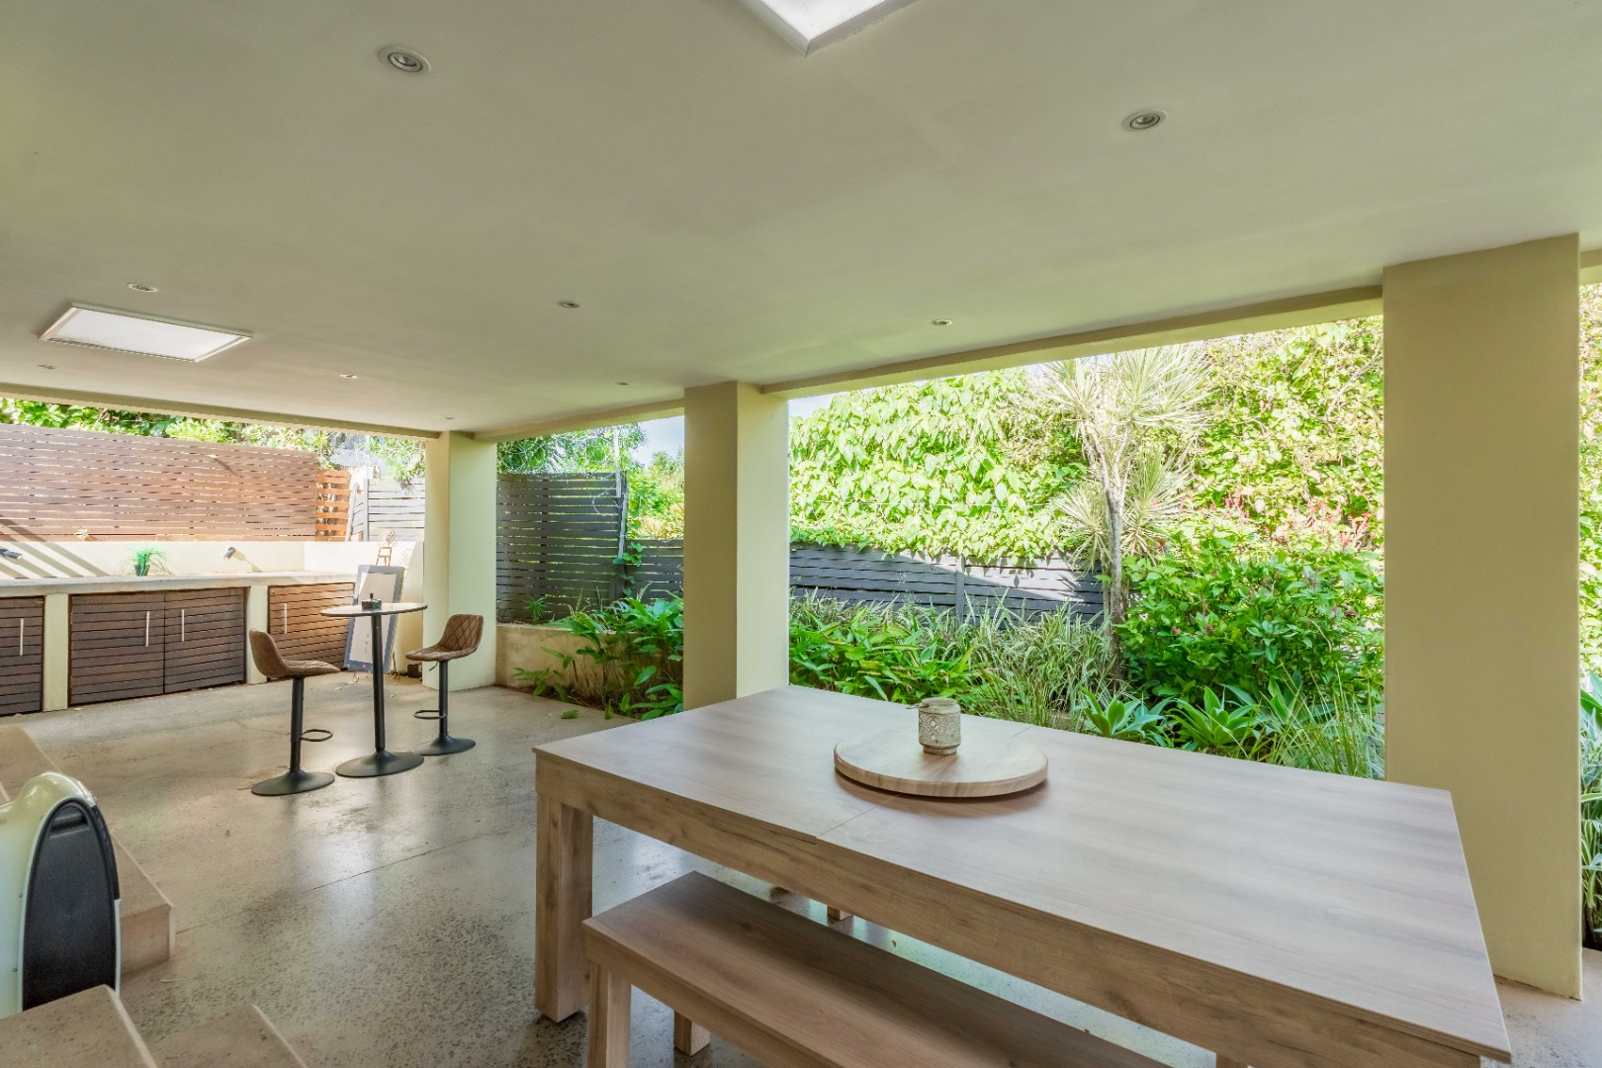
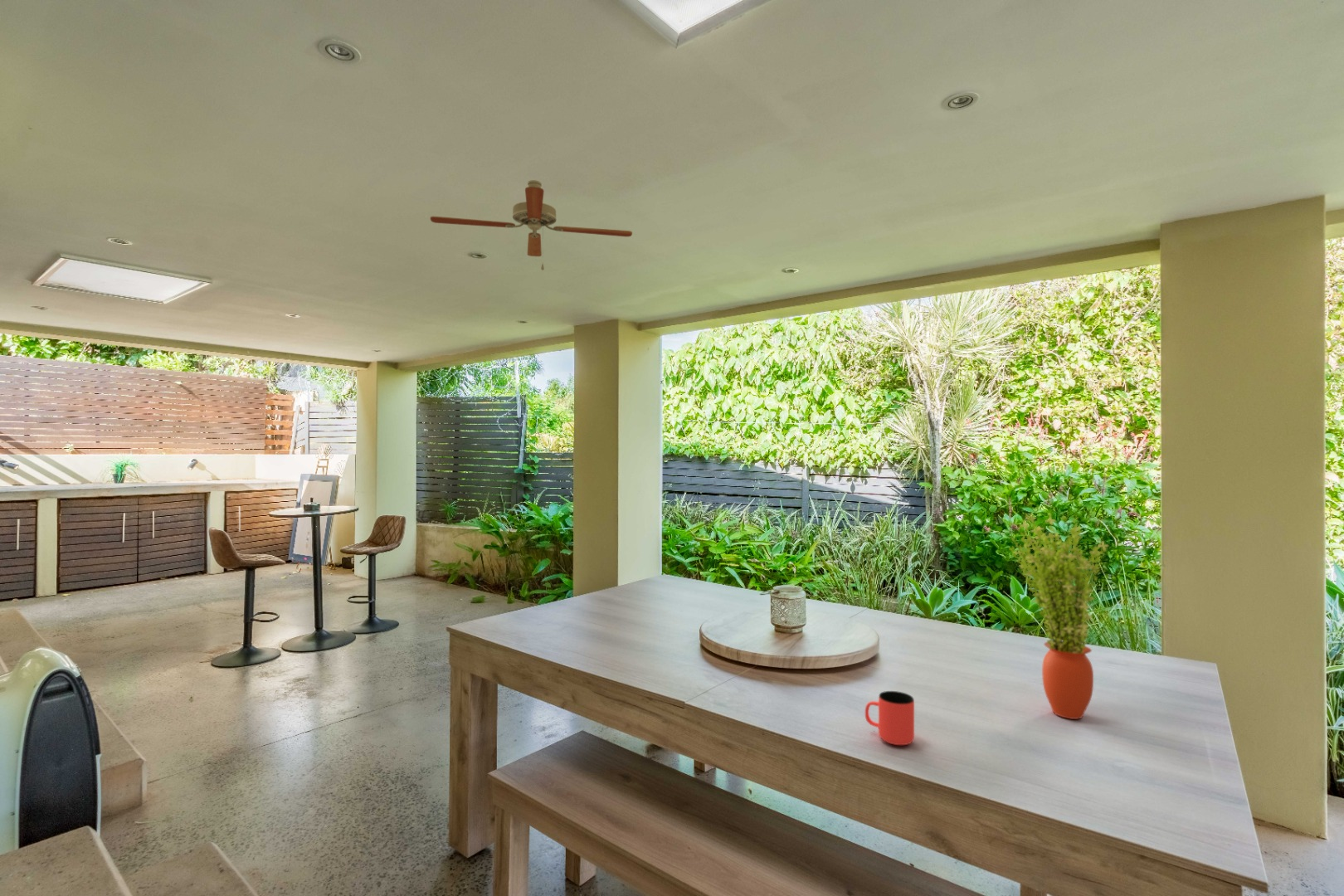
+ potted plant [1008,512,1109,720]
+ cup [864,690,915,746]
+ ceiling fan [430,179,633,271]
